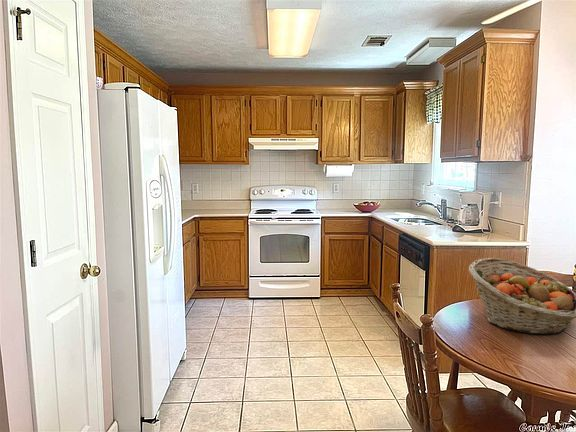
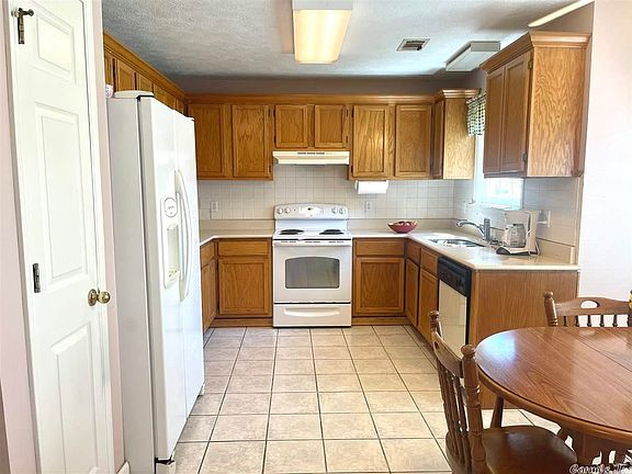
- fruit basket [468,257,576,335]
